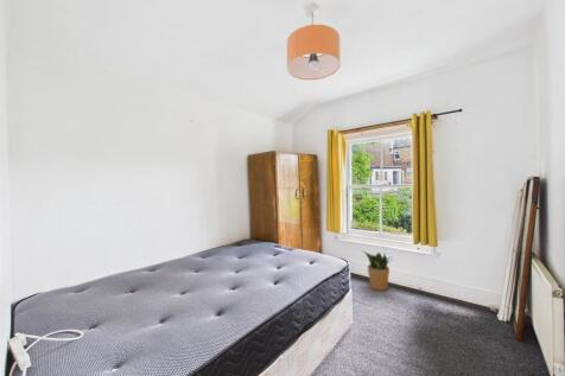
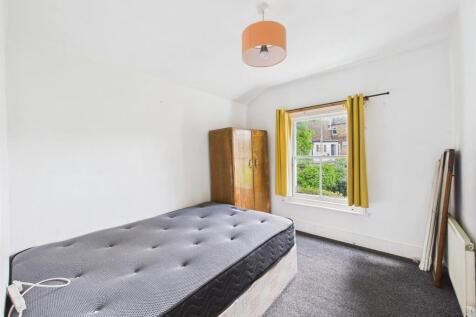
- potted plant [360,249,394,292]
